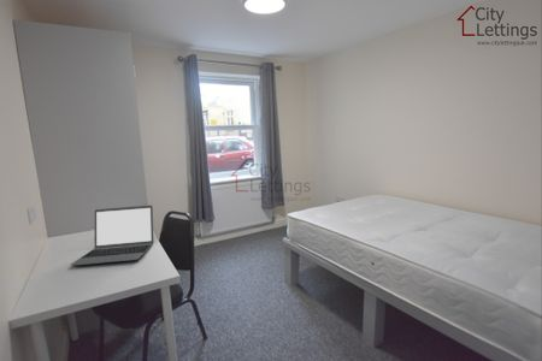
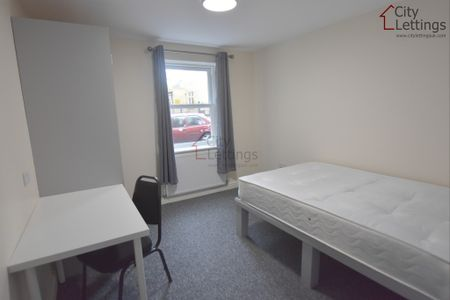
- laptop [70,205,154,267]
